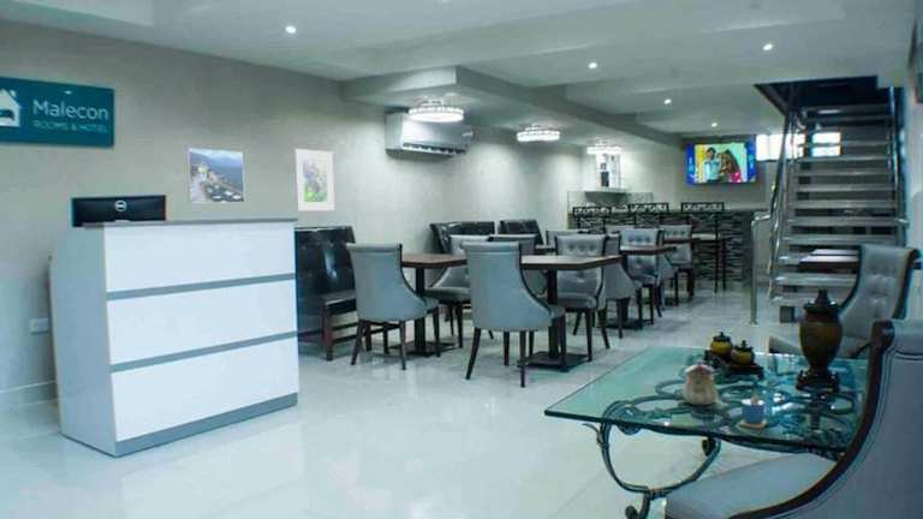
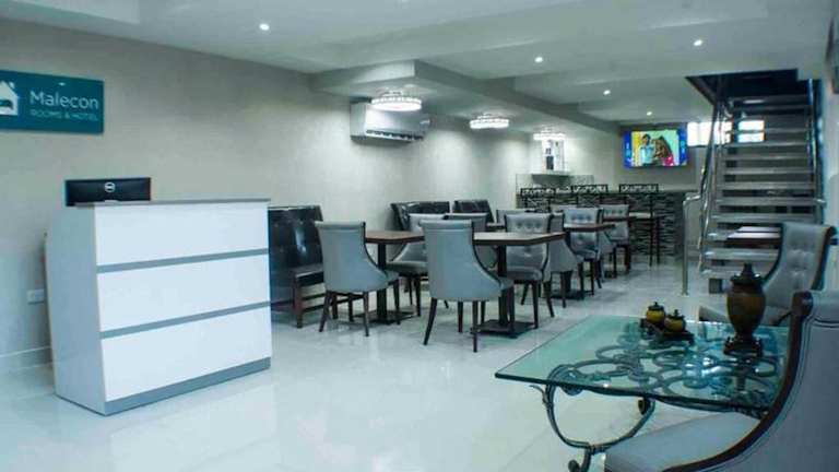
- teapot [680,358,720,406]
- cup [738,388,768,429]
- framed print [185,147,246,204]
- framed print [293,148,335,211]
